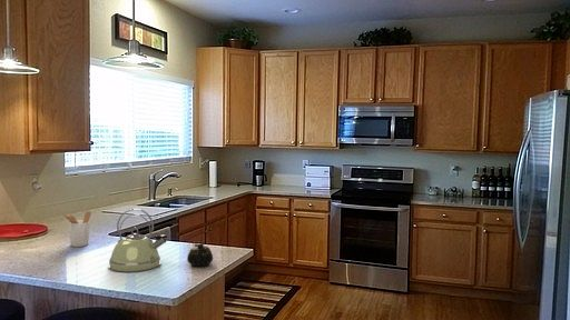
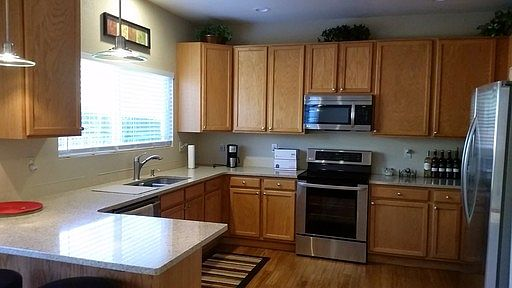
- kettle [107,208,169,273]
- utensil holder [62,210,92,248]
- teapot [186,242,214,268]
